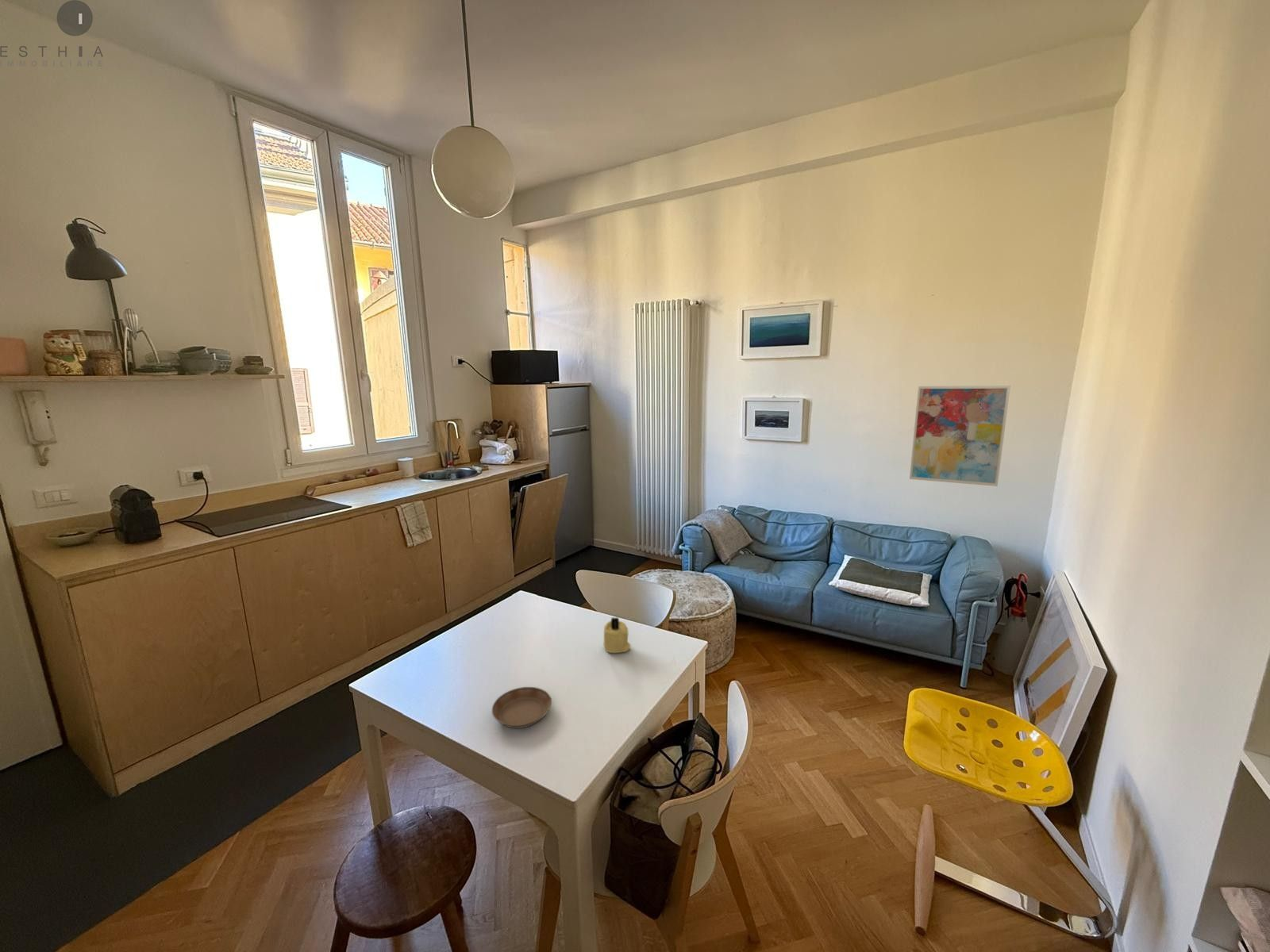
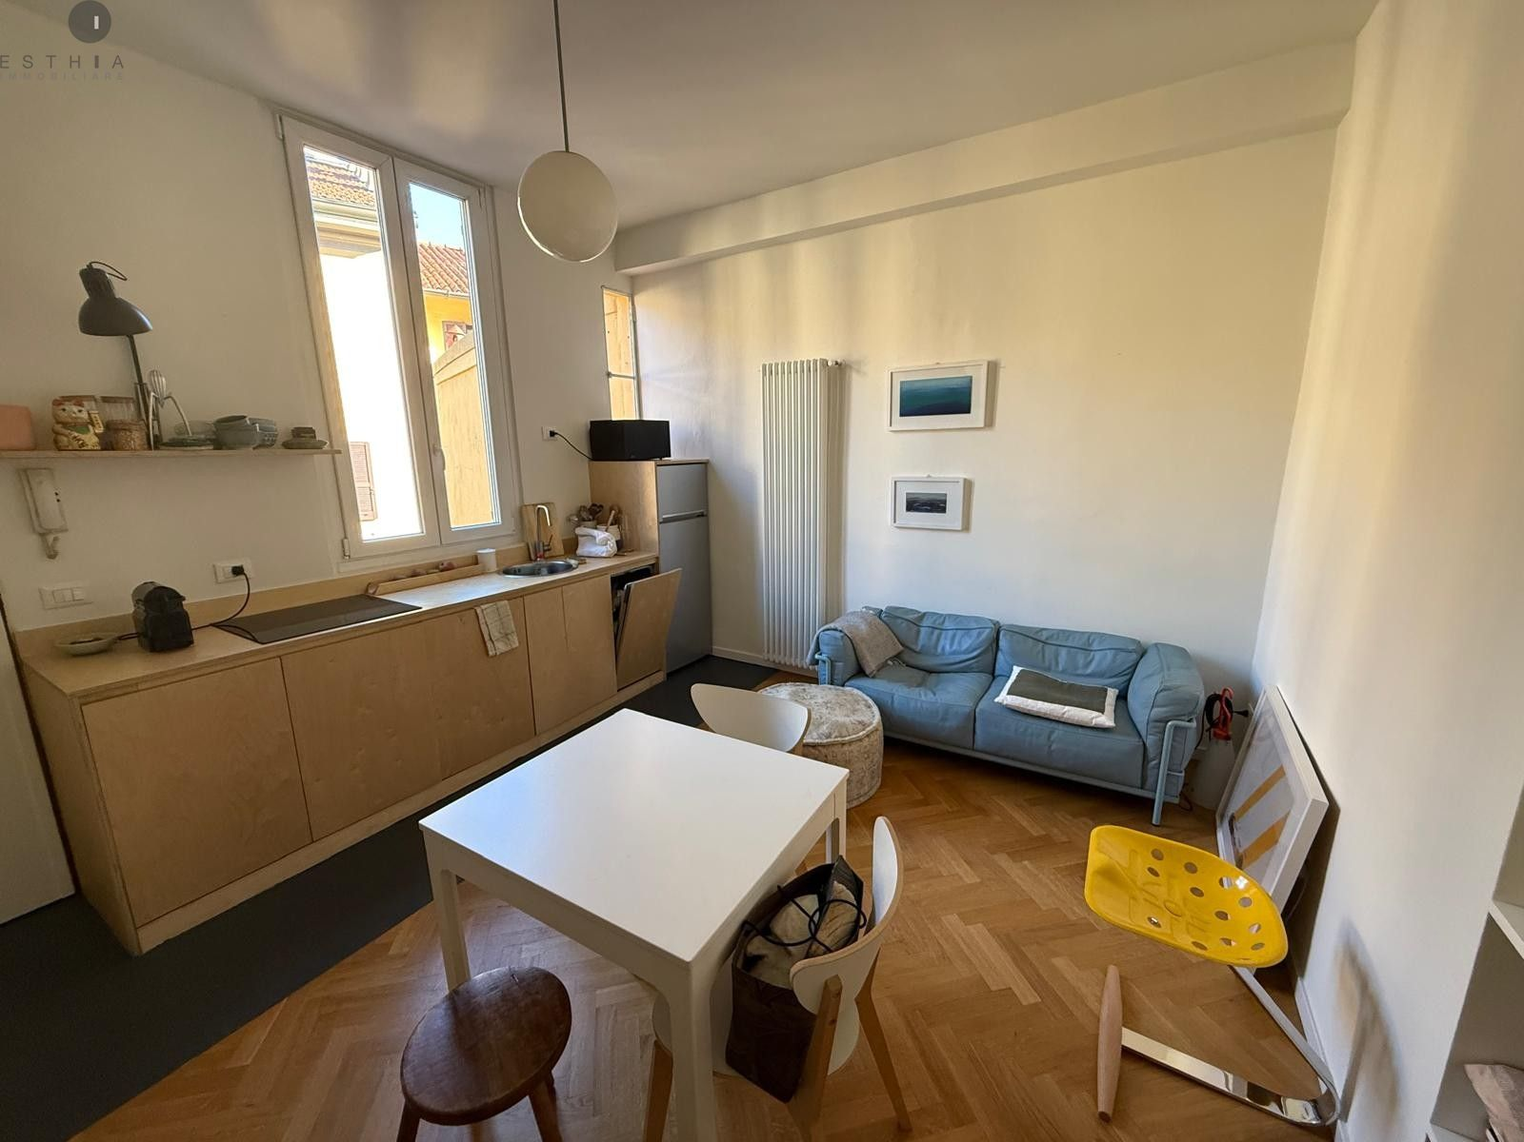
- wall art [909,385,1011,487]
- candle [603,616,632,654]
- saucer [491,686,552,729]
